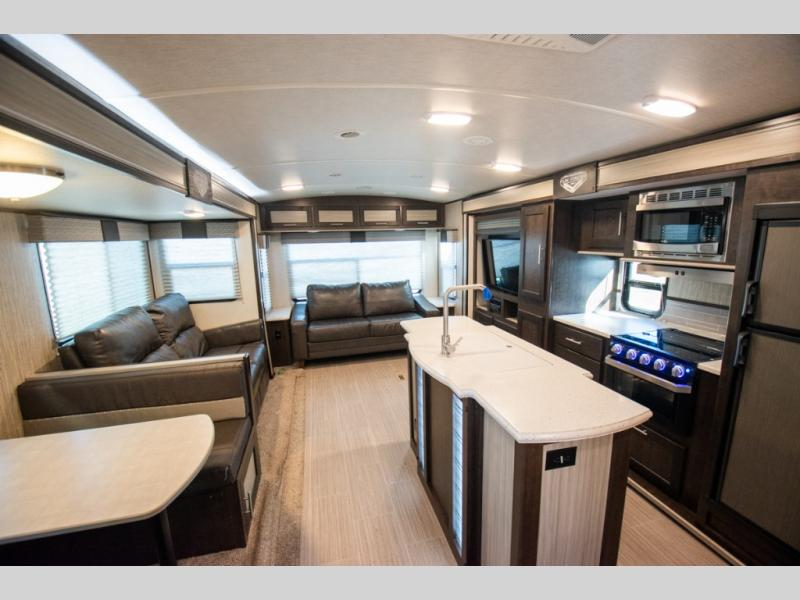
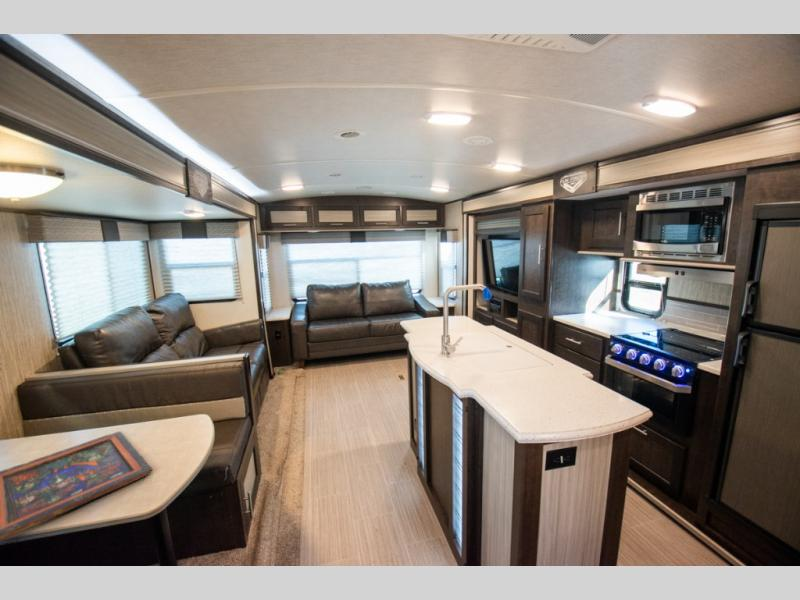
+ painted panel [0,430,154,542]
